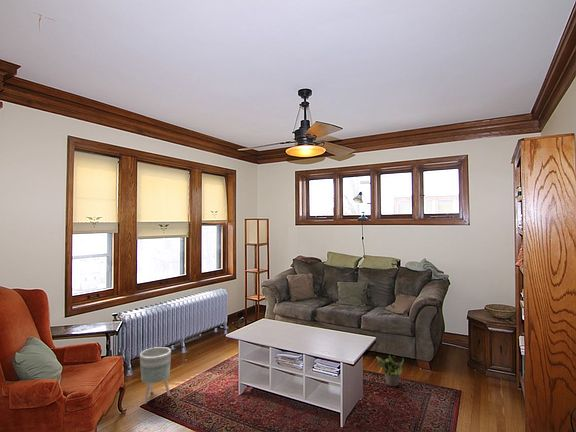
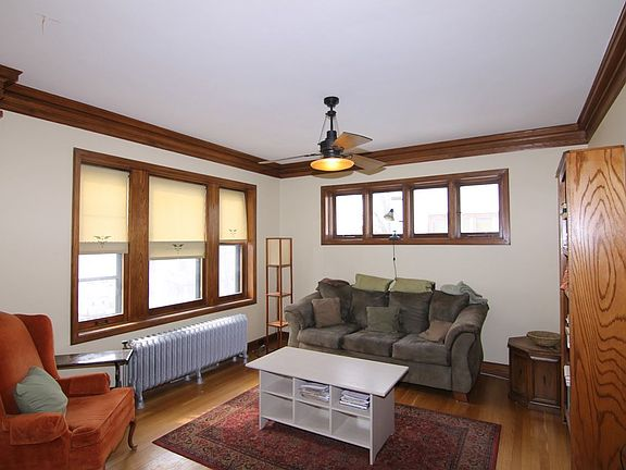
- planter [139,346,172,405]
- potted plant [375,353,405,387]
